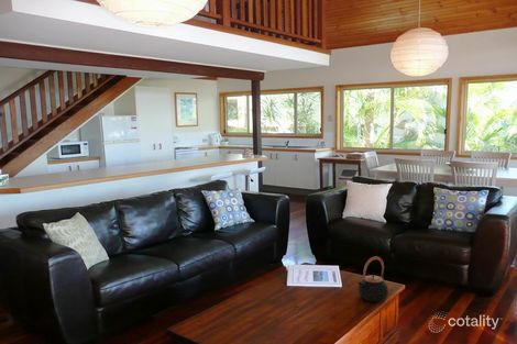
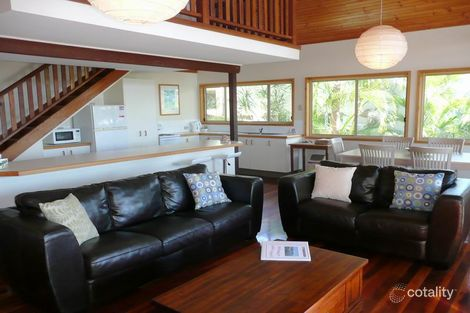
- teapot [358,255,389,303]
